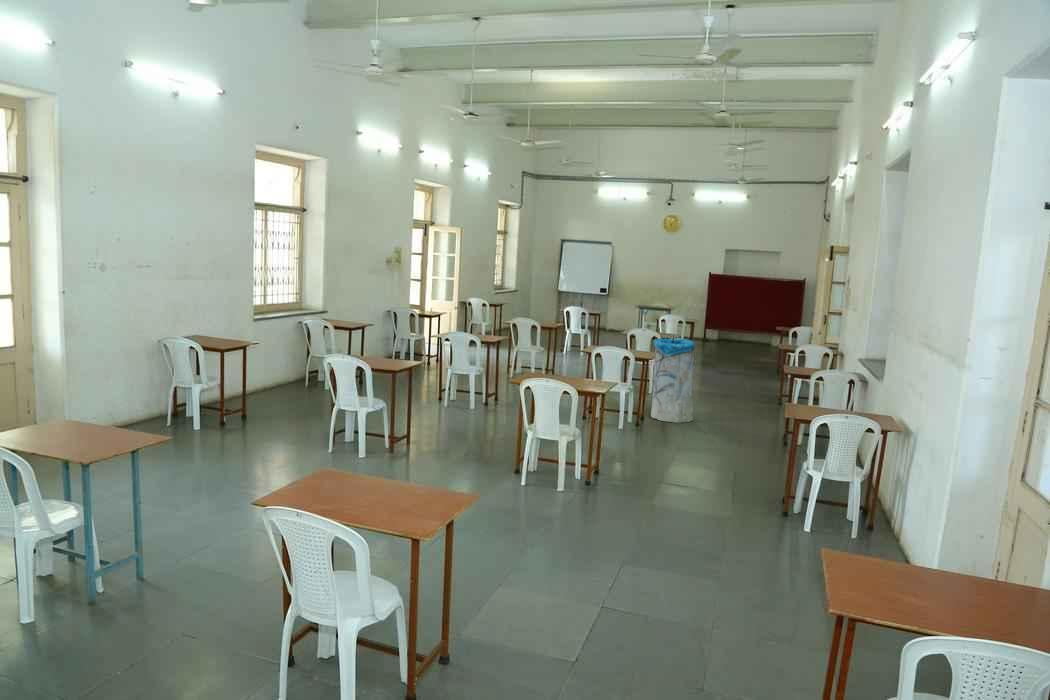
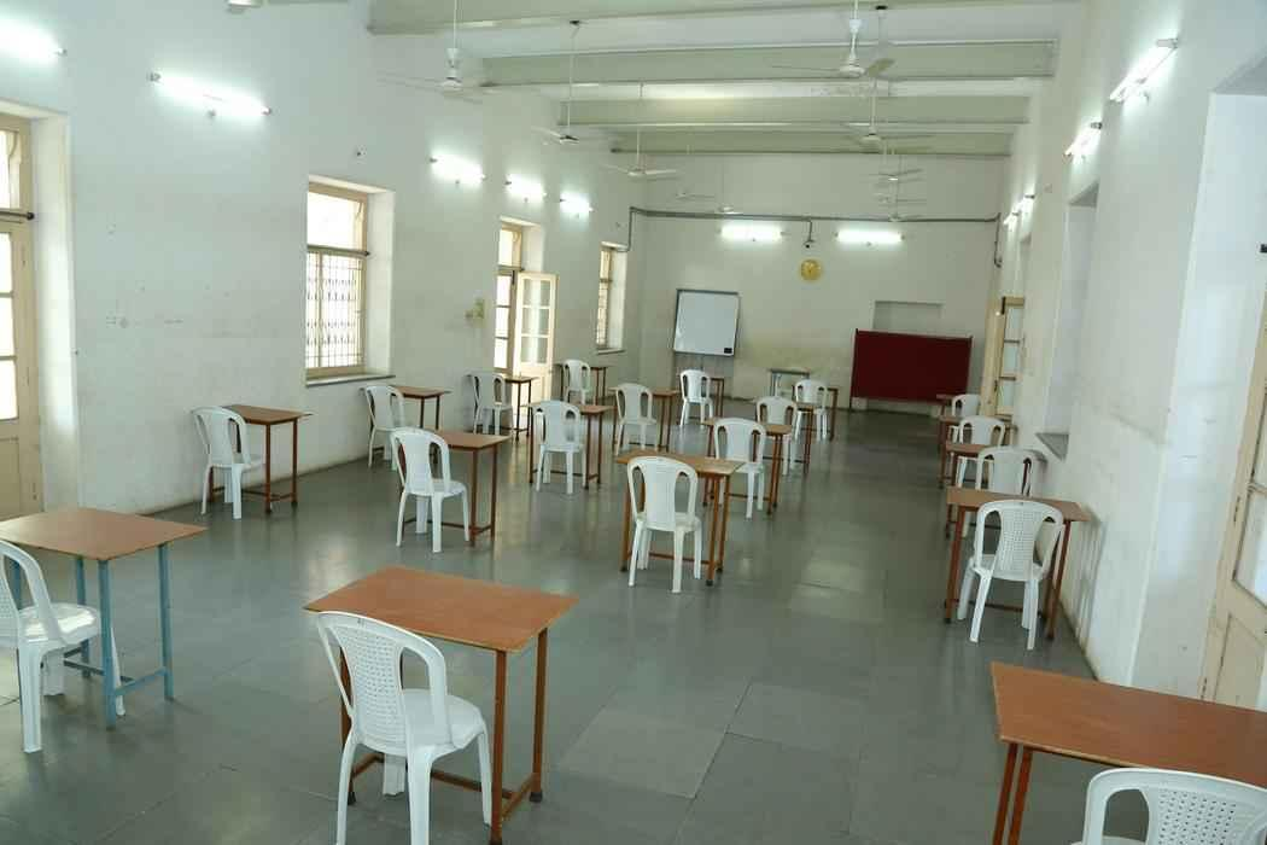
- trash can [650,337,696,424]
